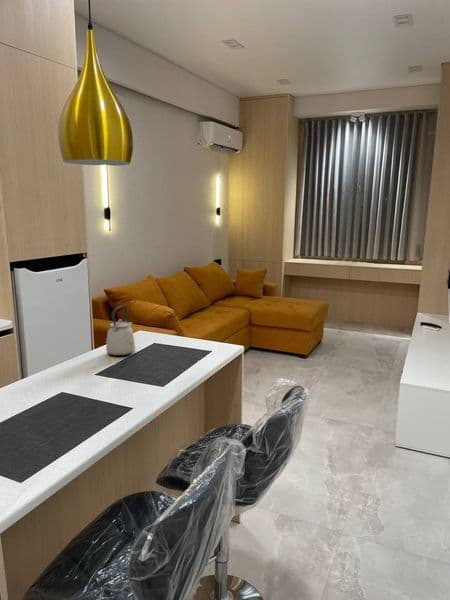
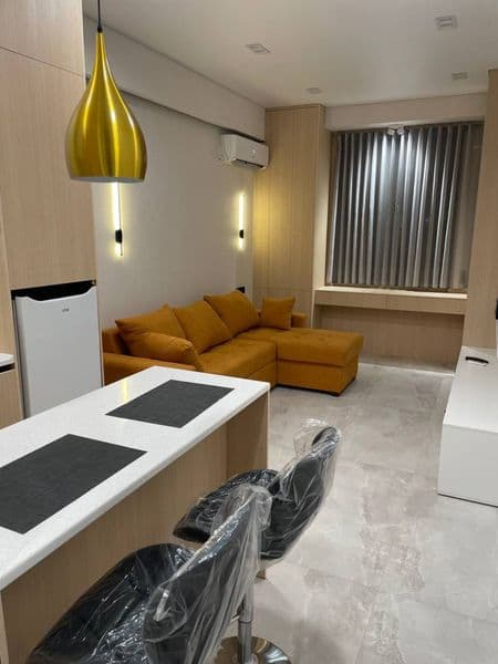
- kettle [105,304,136,357]
